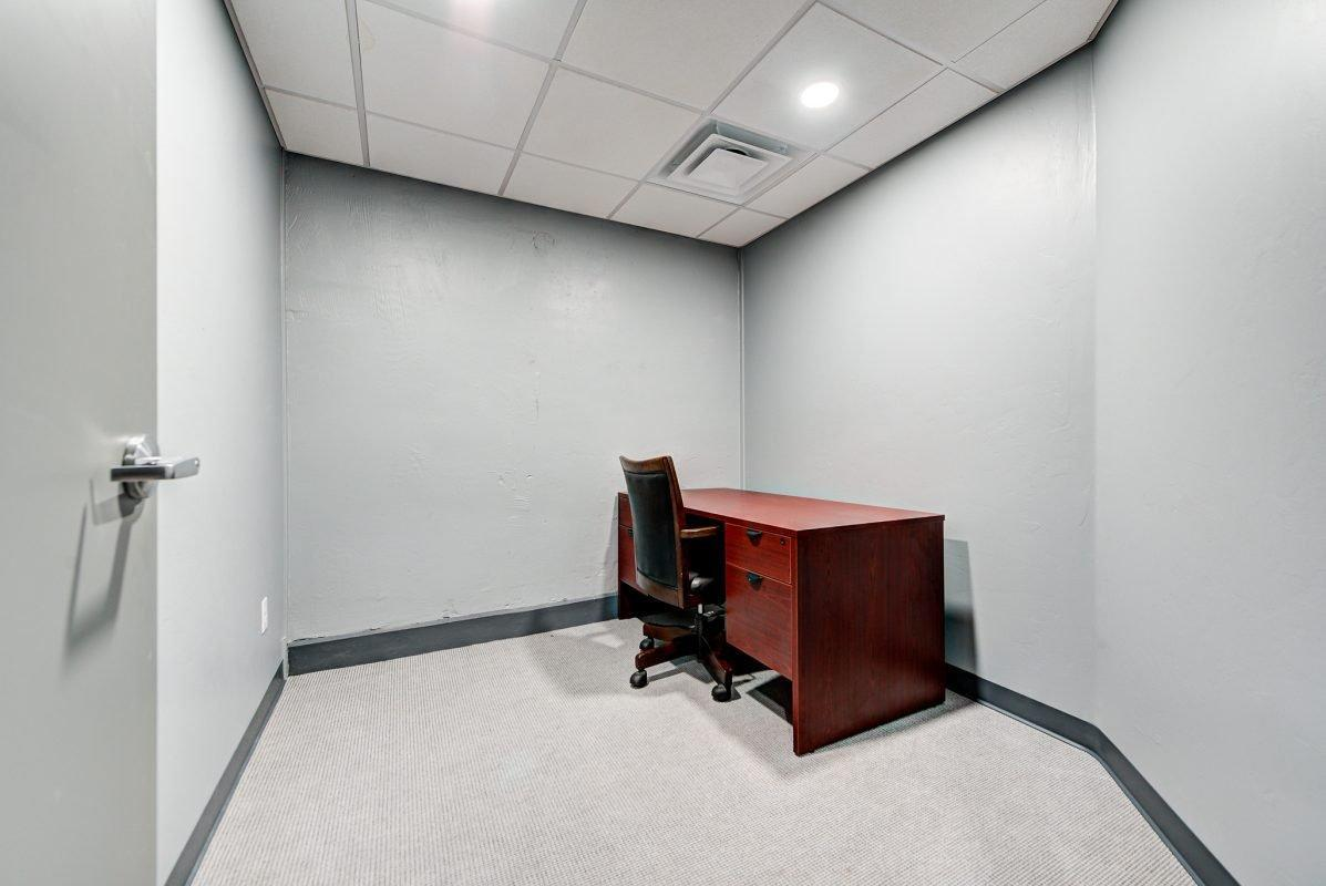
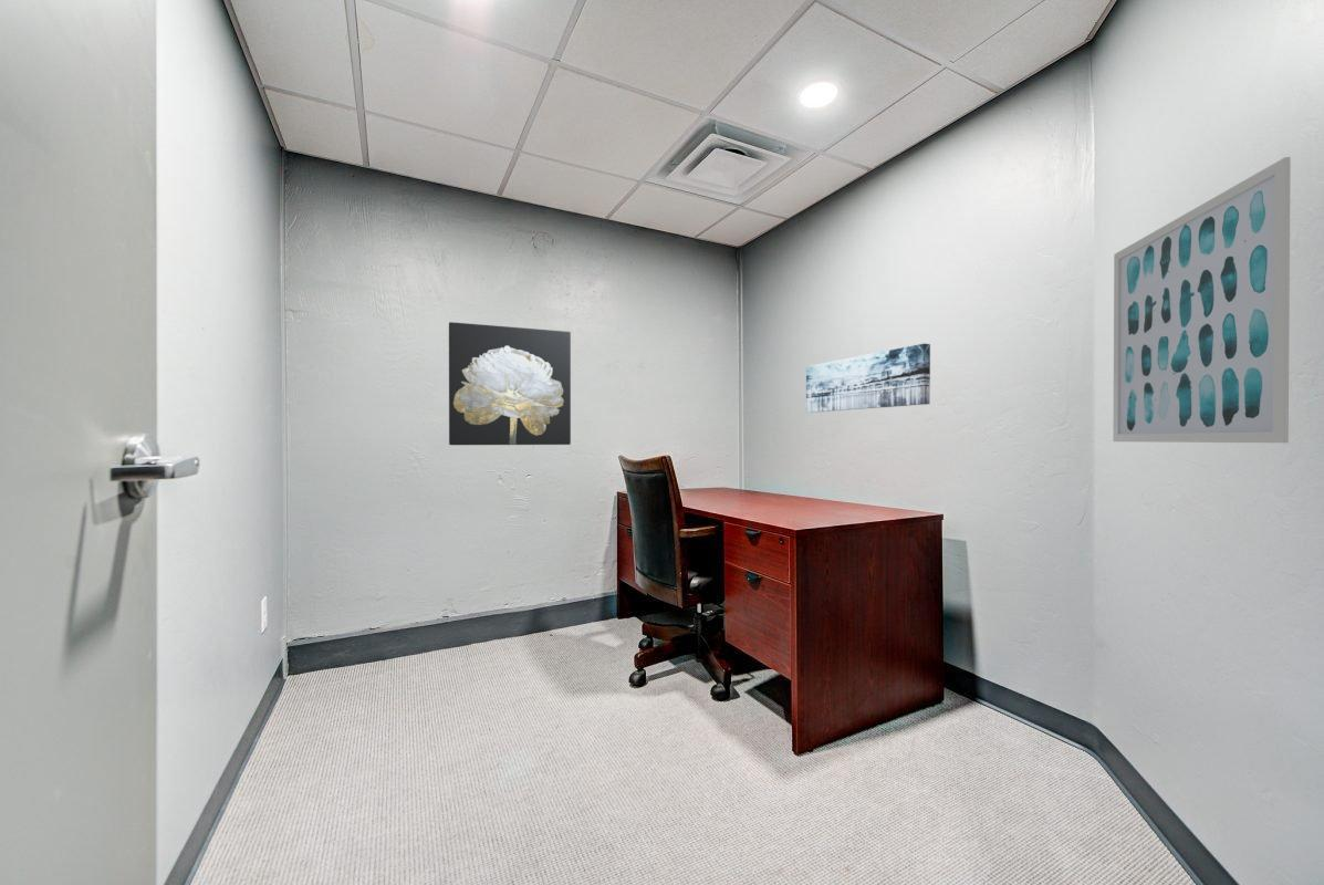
+ wall art [1112,156,1292,444]
+ wall art [805,343,931,414]
+ wall art [448,321,572,446]
